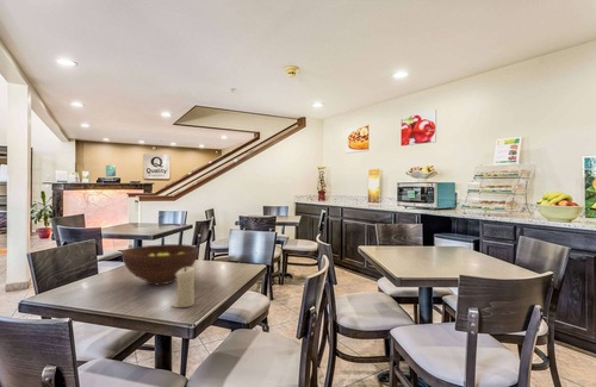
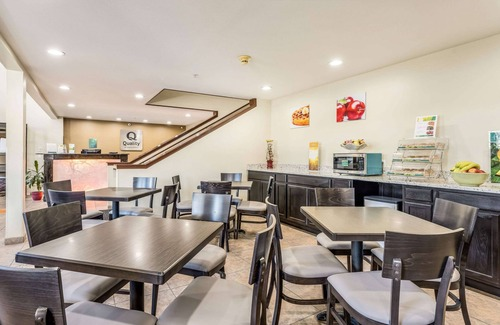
- fruit bowl [120,243,200,286]
- candle [172,266,195,308]
